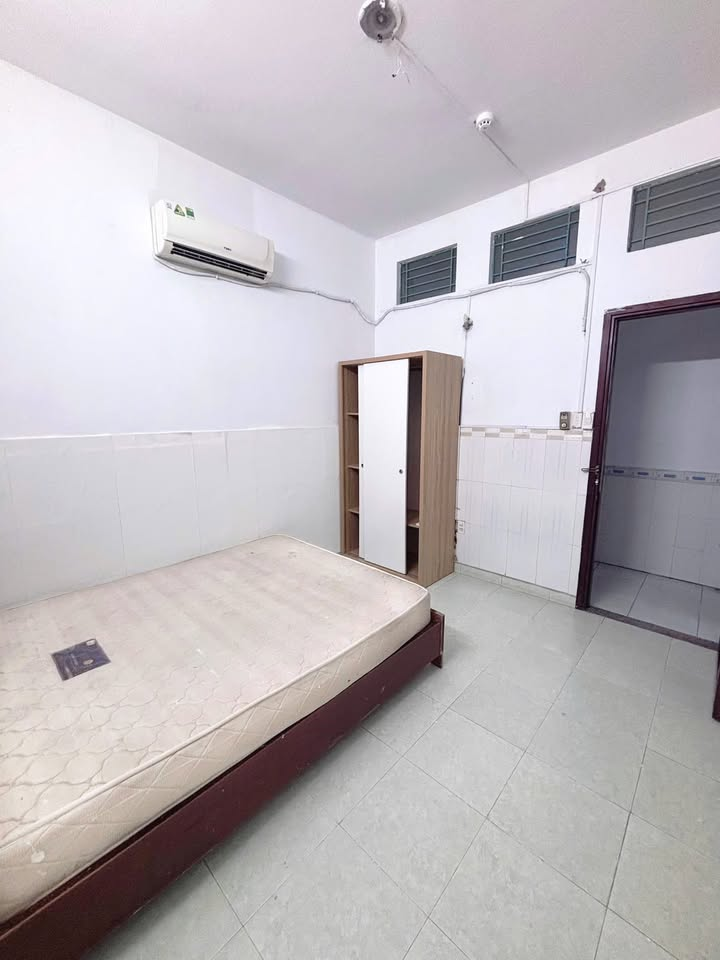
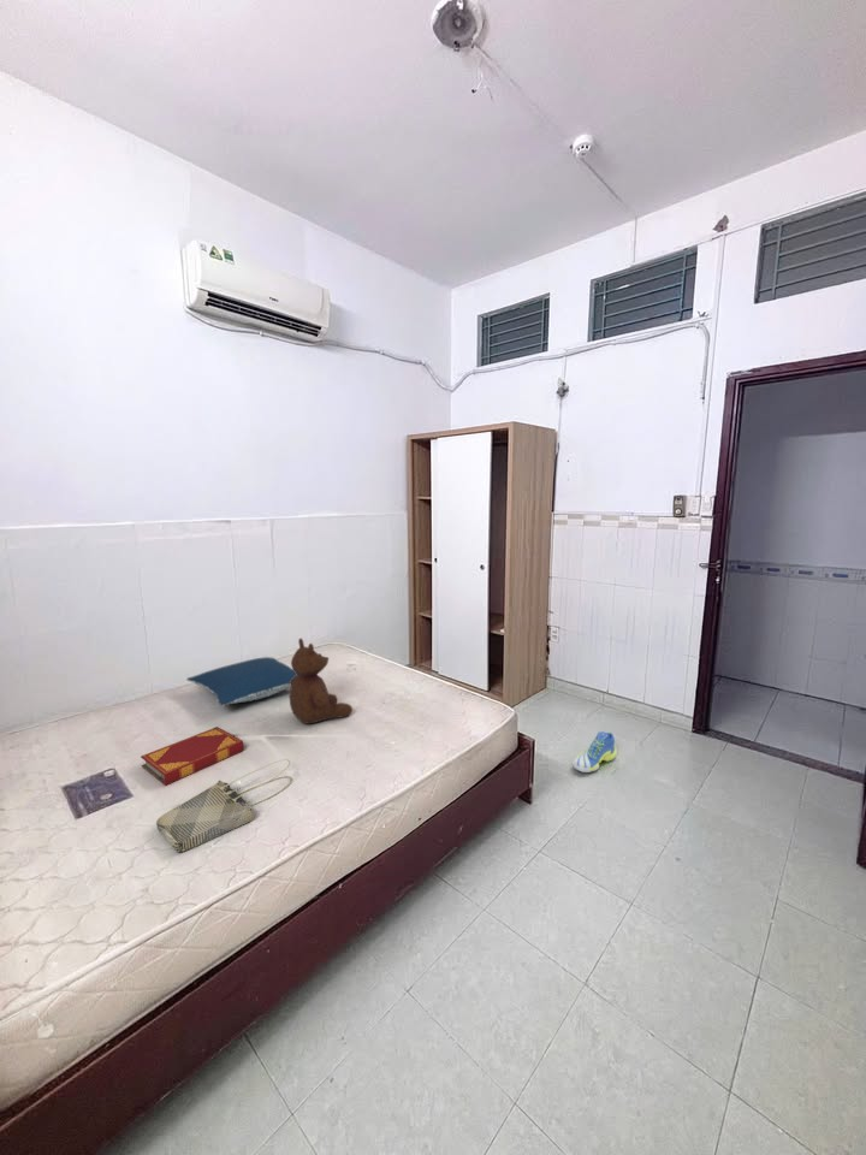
+ sneaker [571,730,618,774]
+ pillow [185,656,297,707]
+ teddy bear [289,638,354,725]
+ hardback book [140,725,245,787]
+ tote bag [155,758,293,853]
